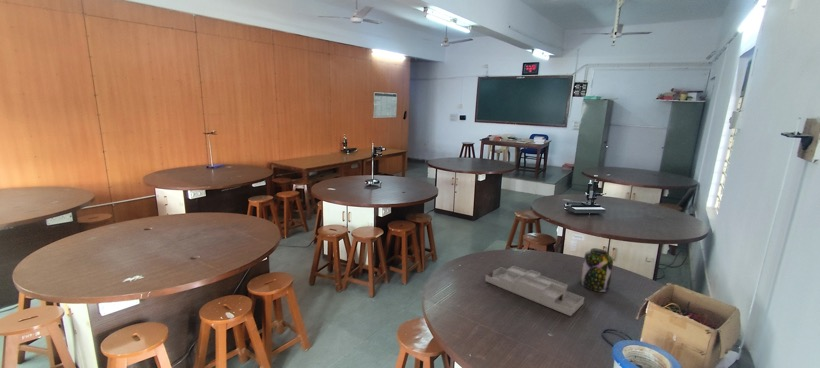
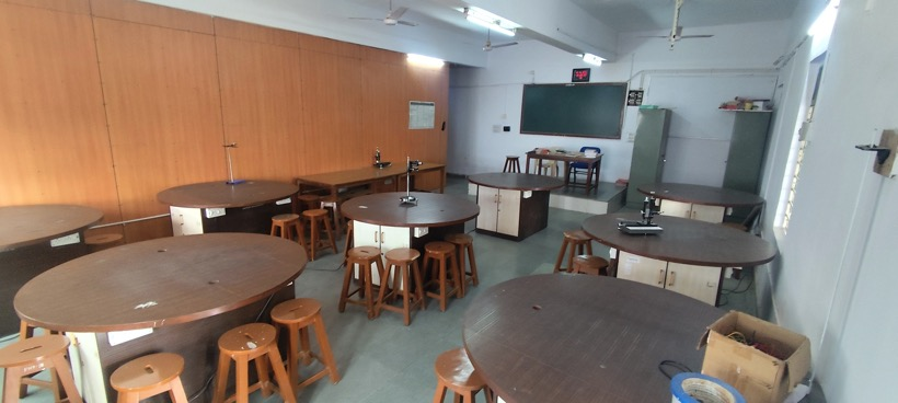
- jar [580,247,614,293]
- desk organizer [484,265,585,317]
